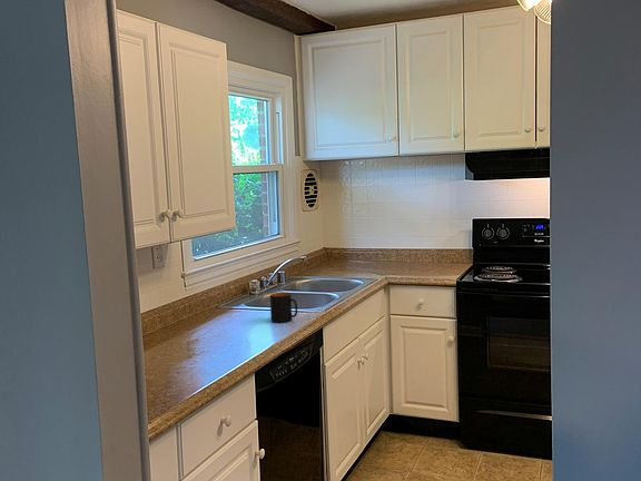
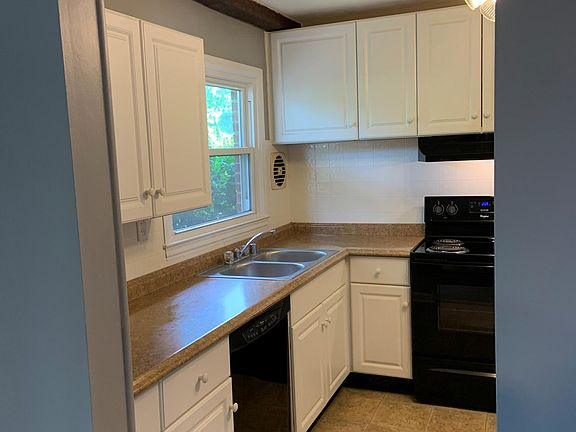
- mug [269,292,298,324]
